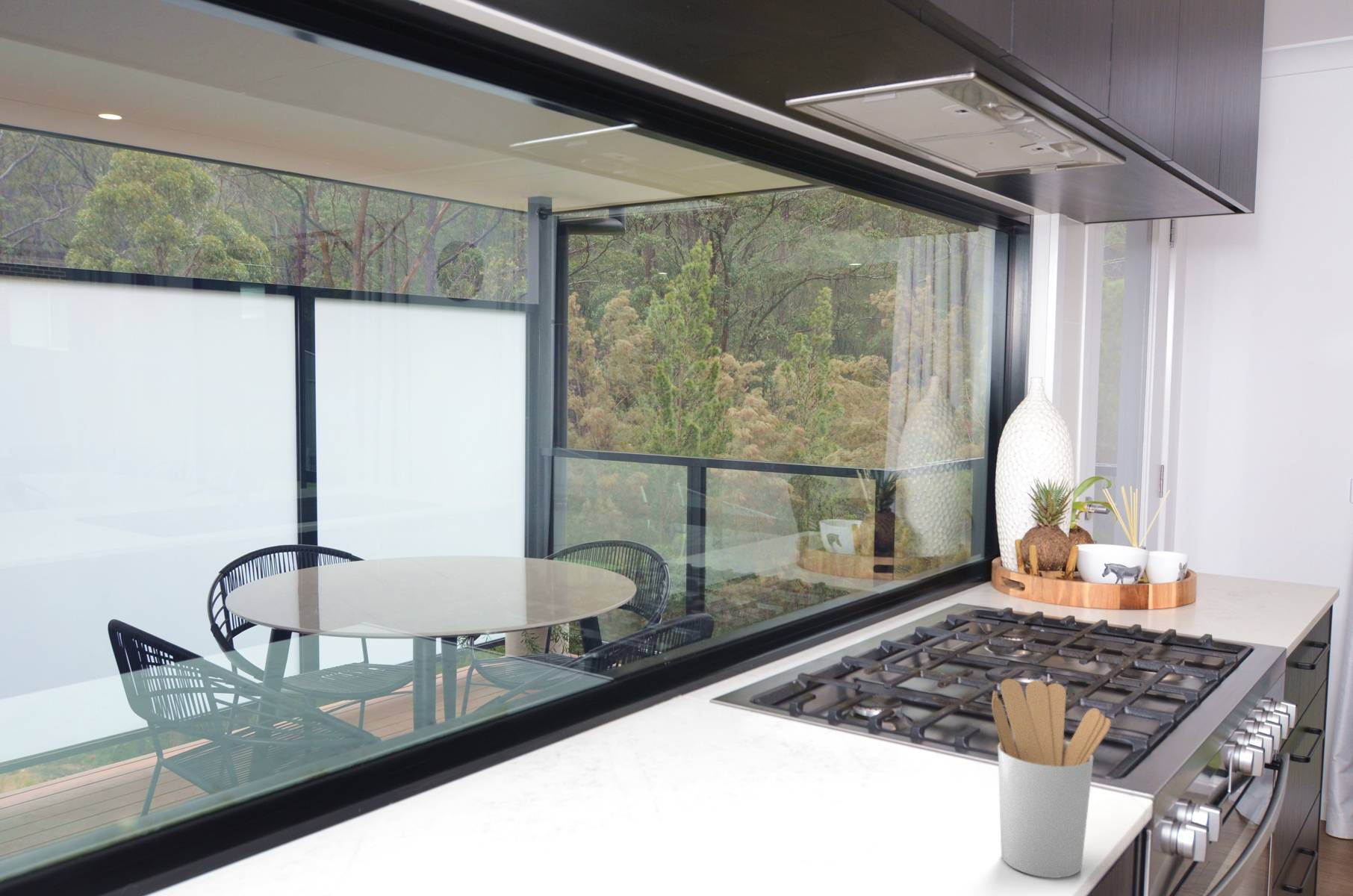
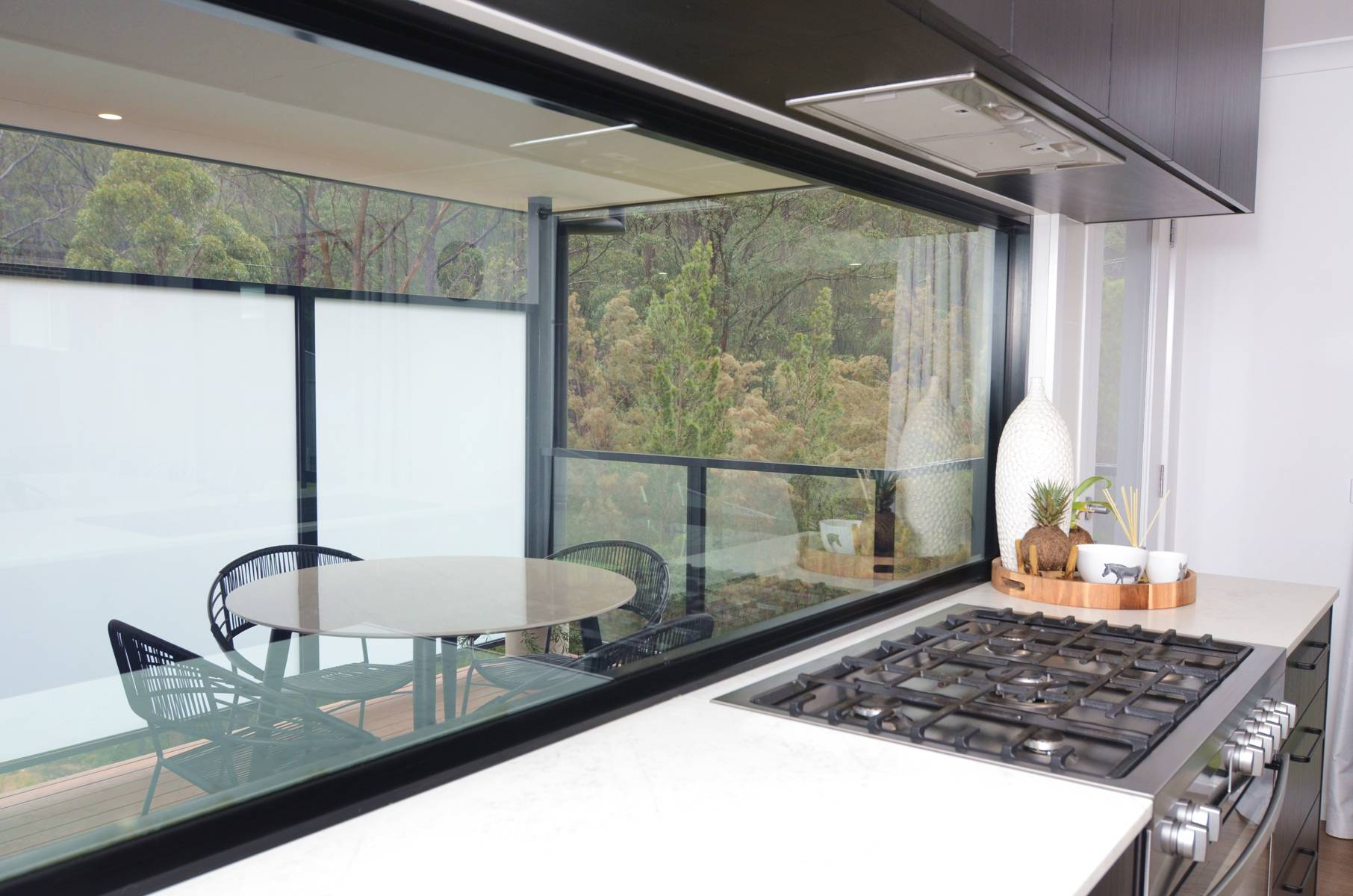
- utensil holder [991,678,1112,879]
